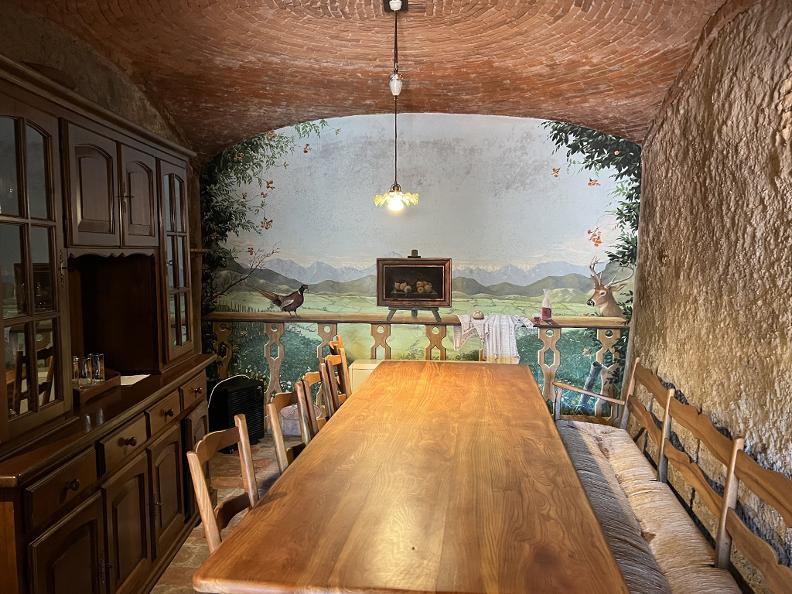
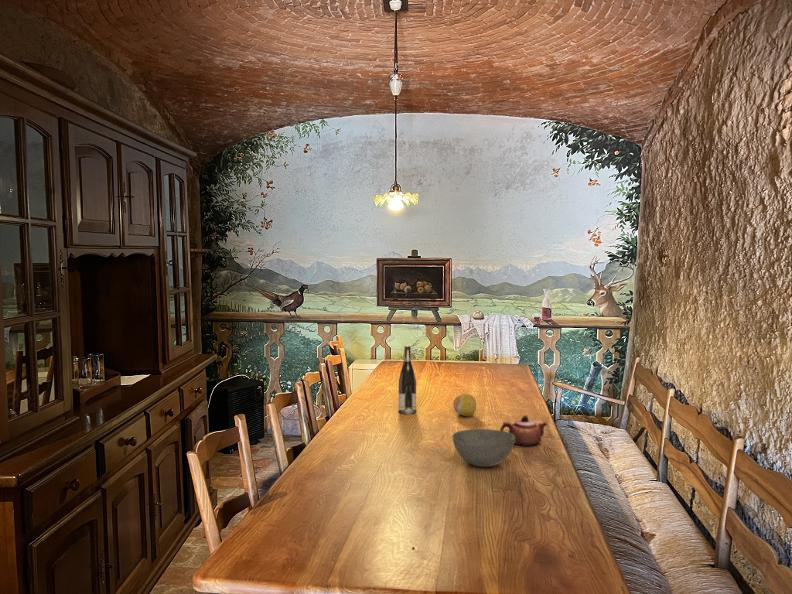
+ teapot [499,414,548,447]
+ fruit [452,393,477,418]
+ wine bottle [398,345,417,415]
+ bowl [451,428,515,468]
